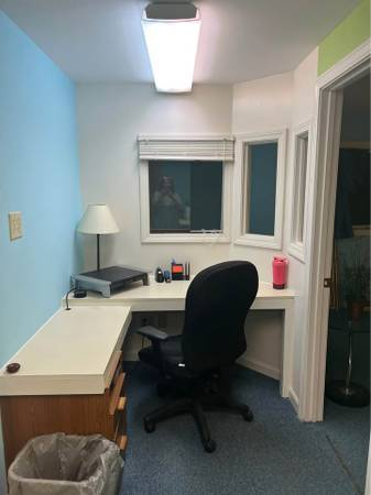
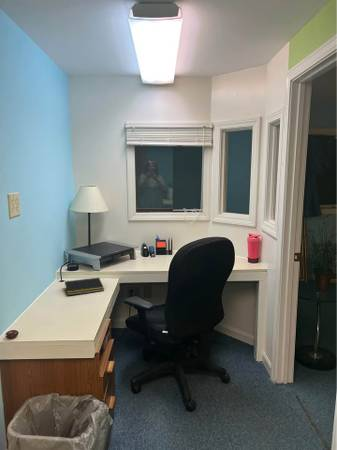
+ notepad [63,277,105,296]
